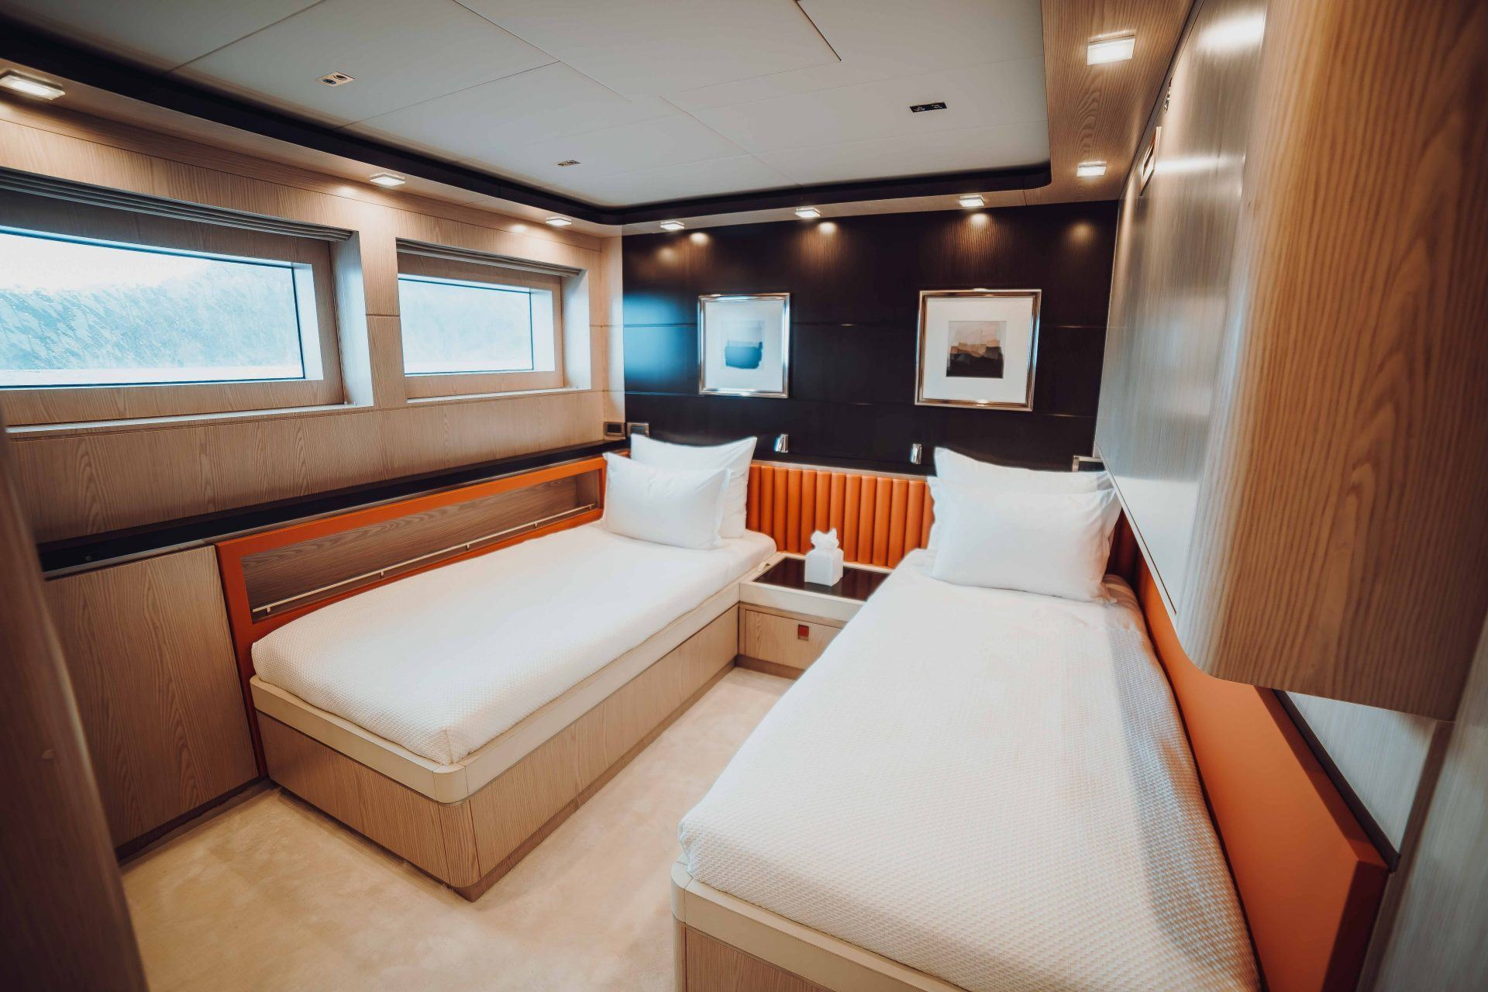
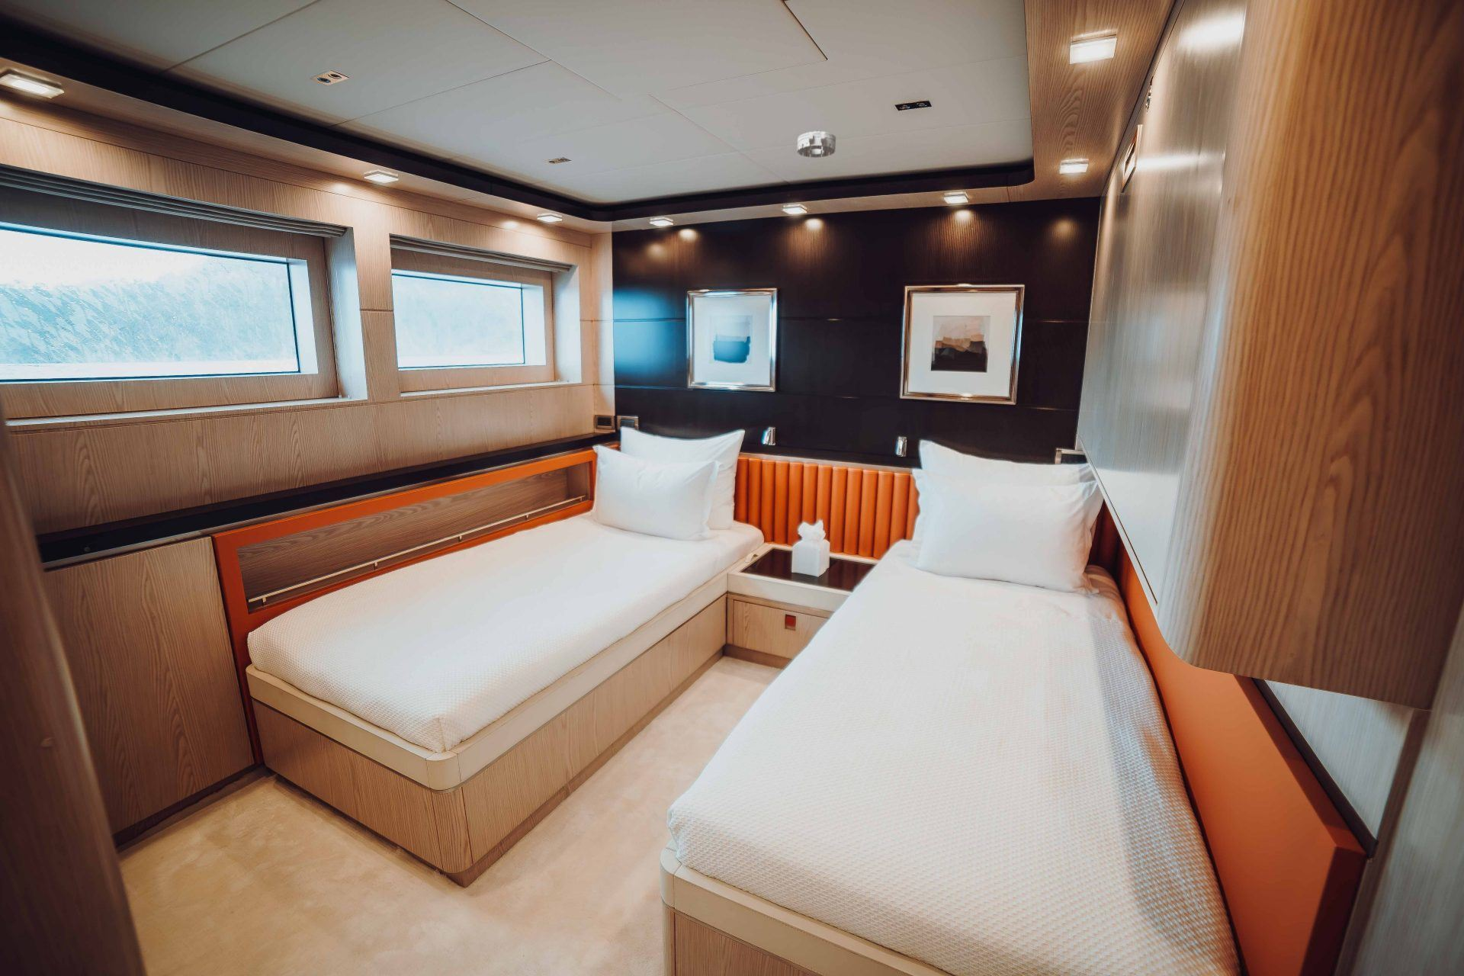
+ smoke detector [796,131,837,159]
